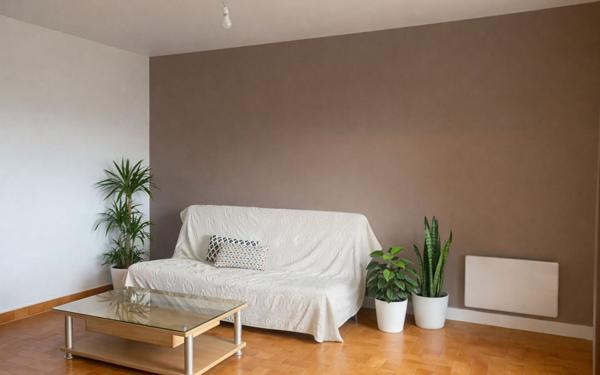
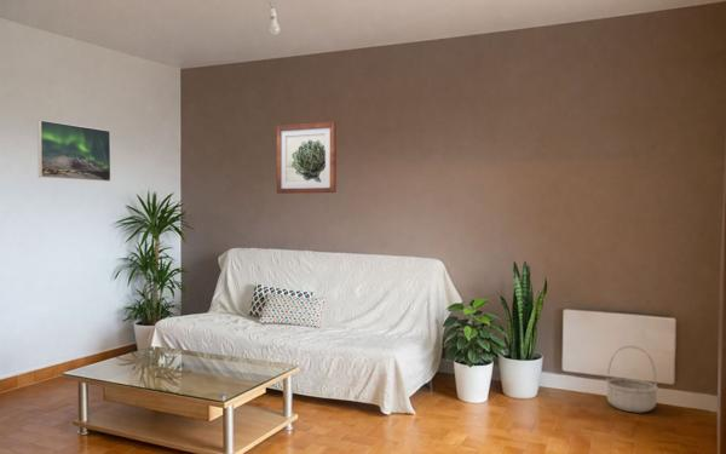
+ wall art [276,121,338,195]
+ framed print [36,119,111,183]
+ basket [604,344,659,414]
